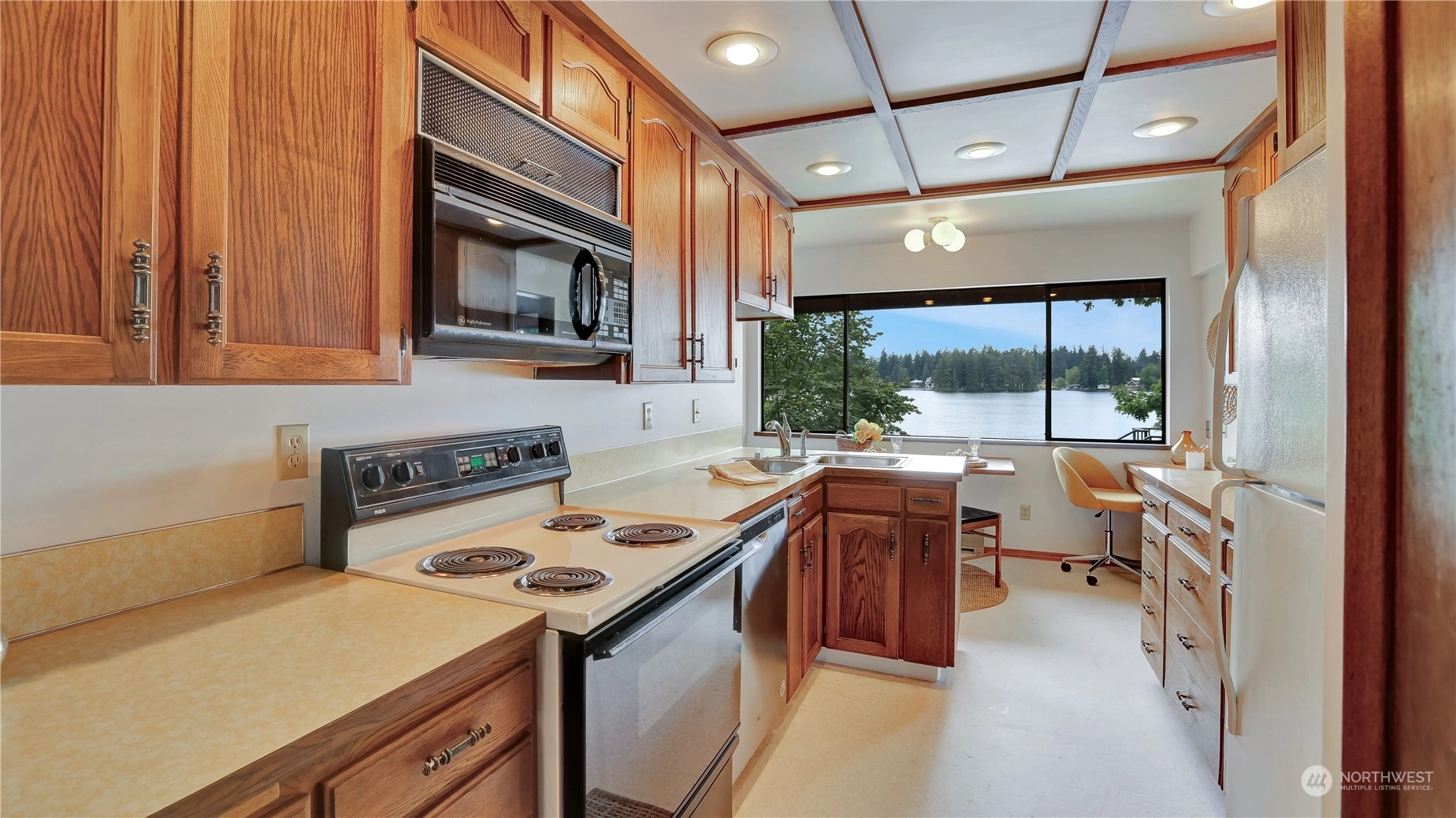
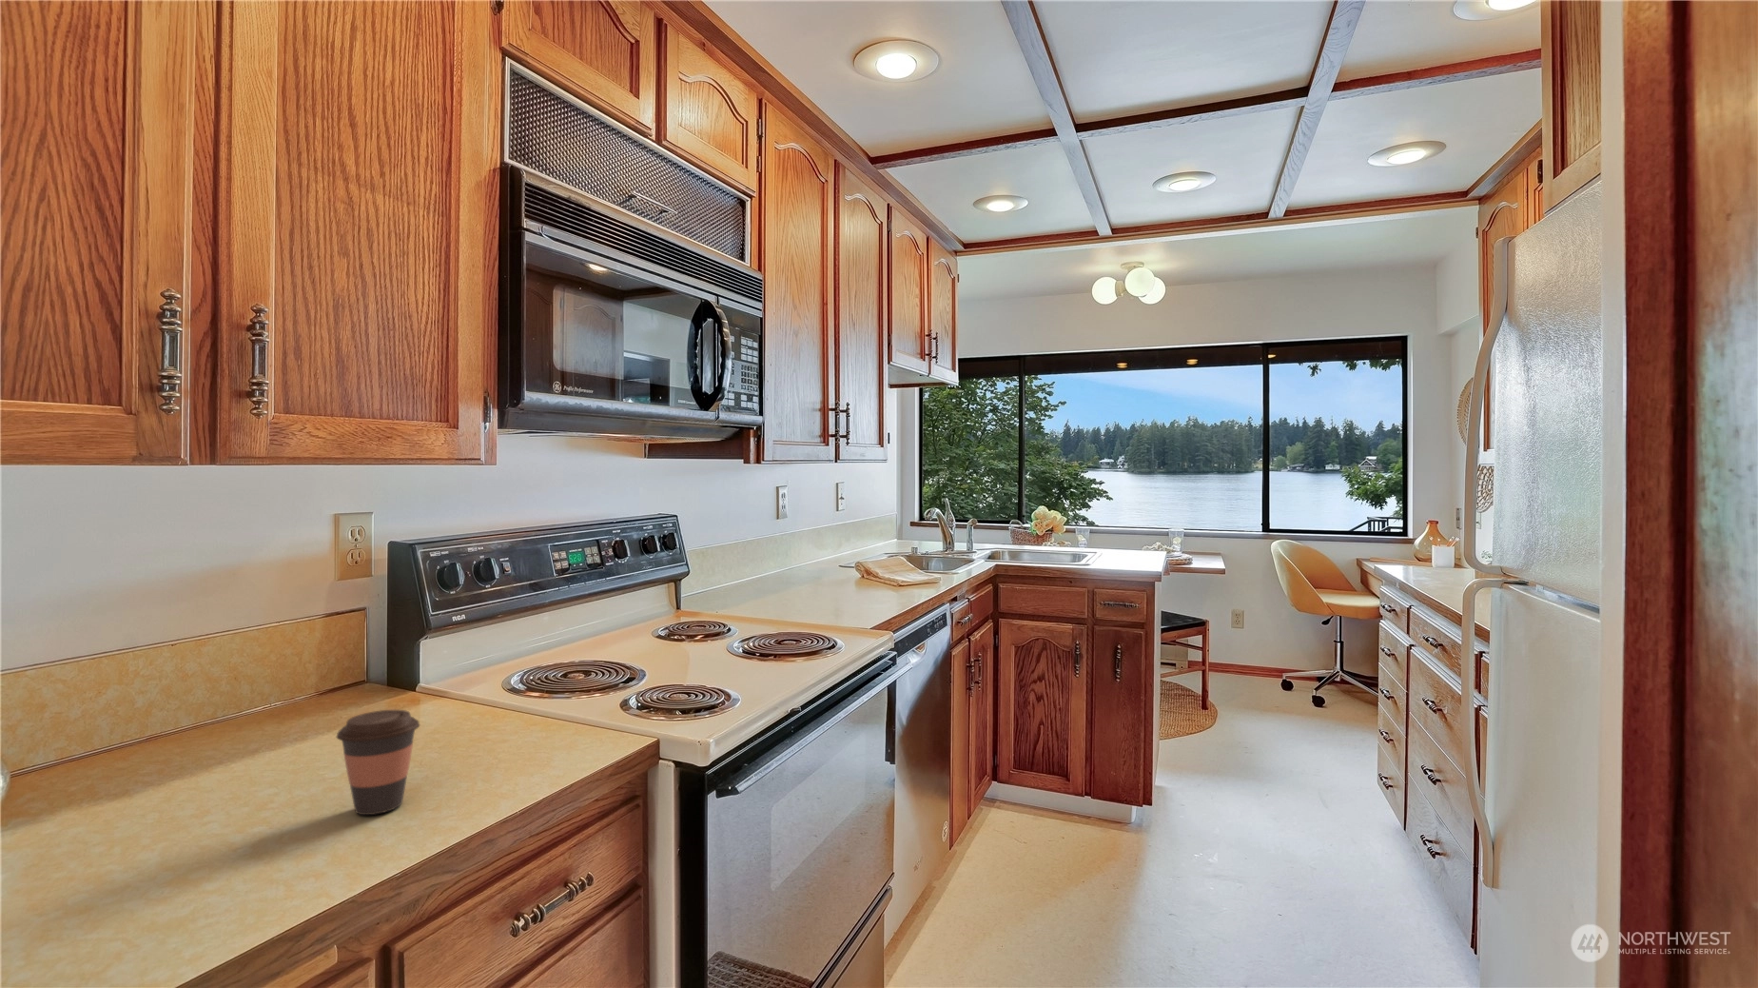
+ coffee cup [336,709,420,815]
